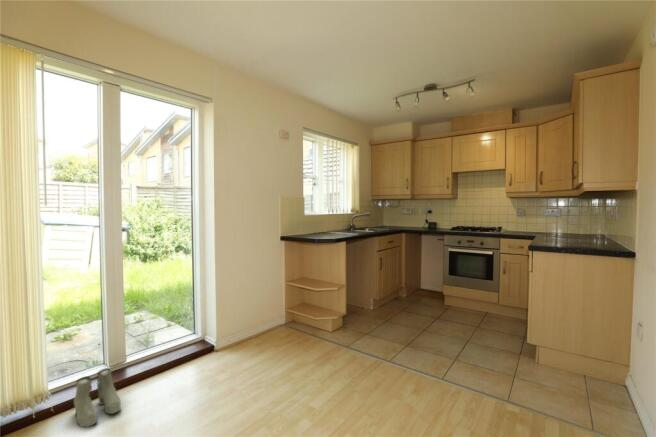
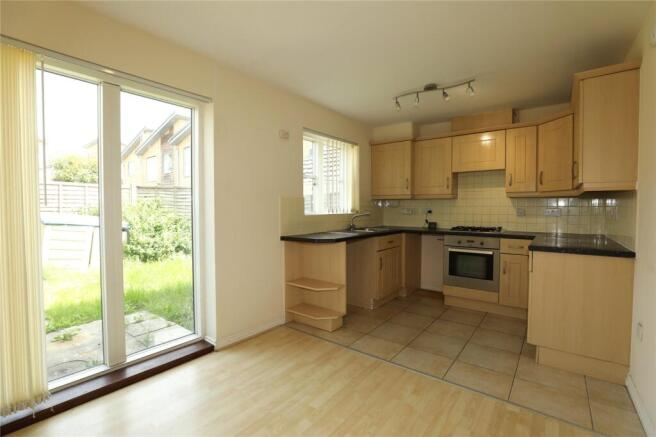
- boots [73,367,122,428]
